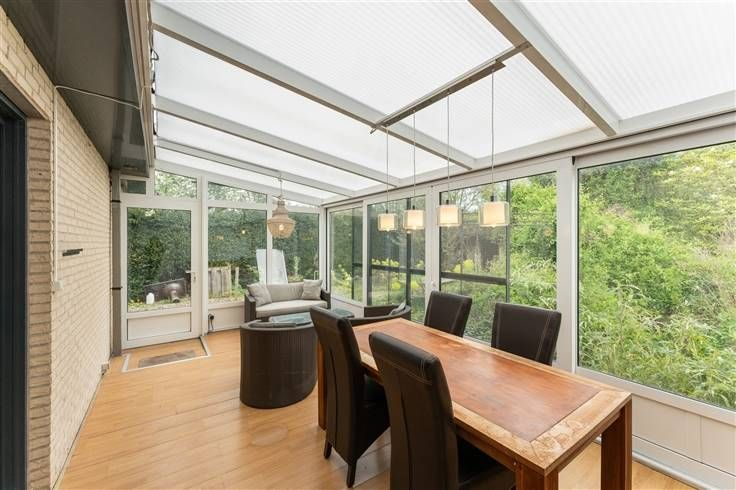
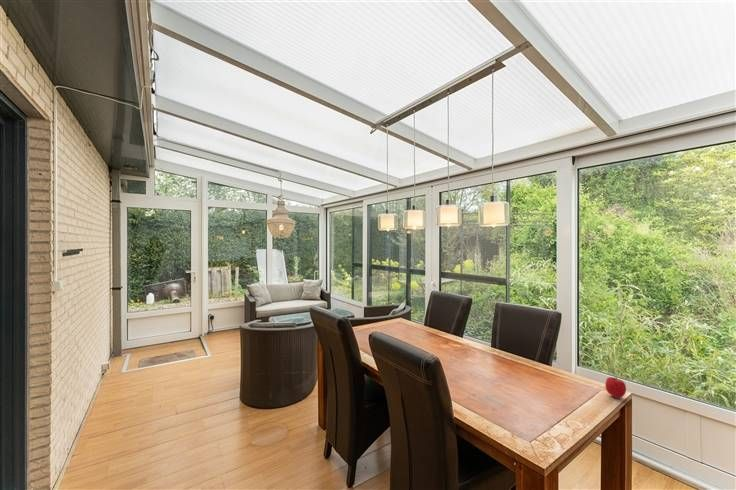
+ fruit [604,376,627,399]
